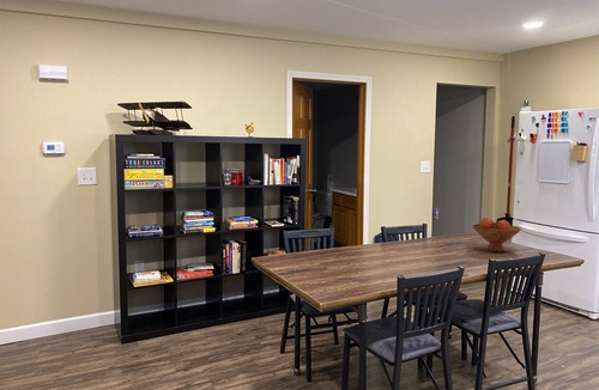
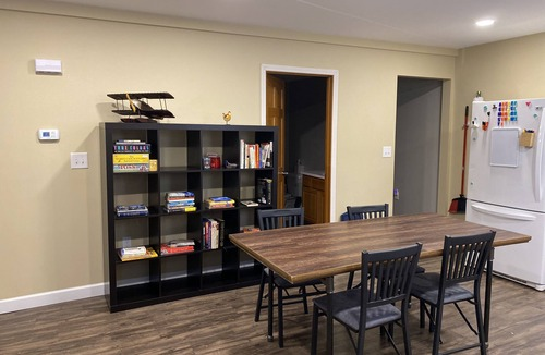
- fruit bowl [471,217,522,252]
